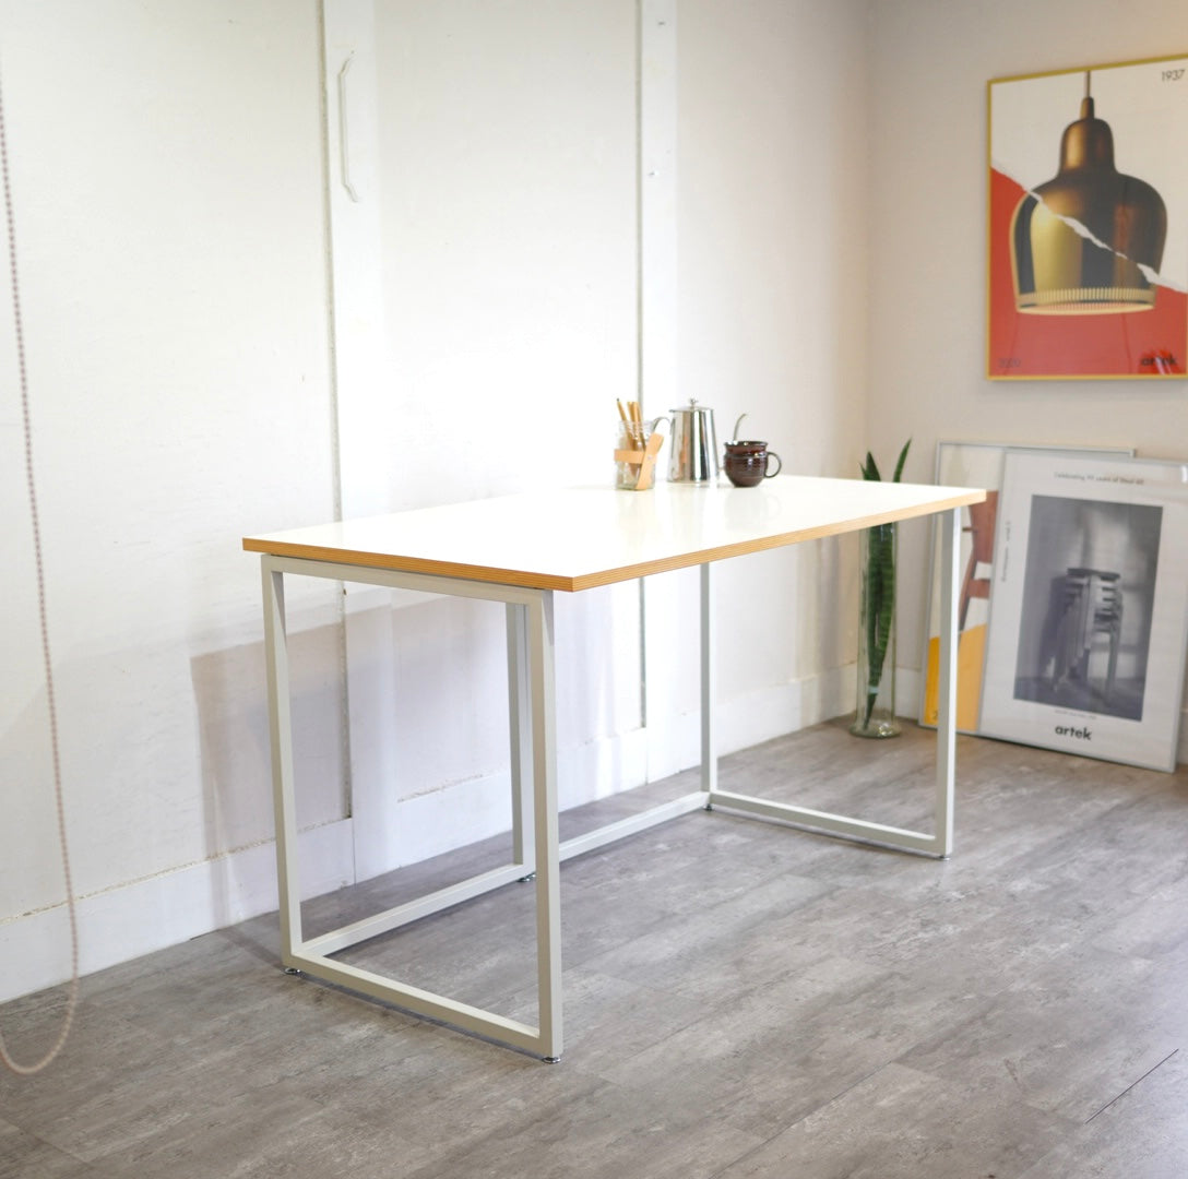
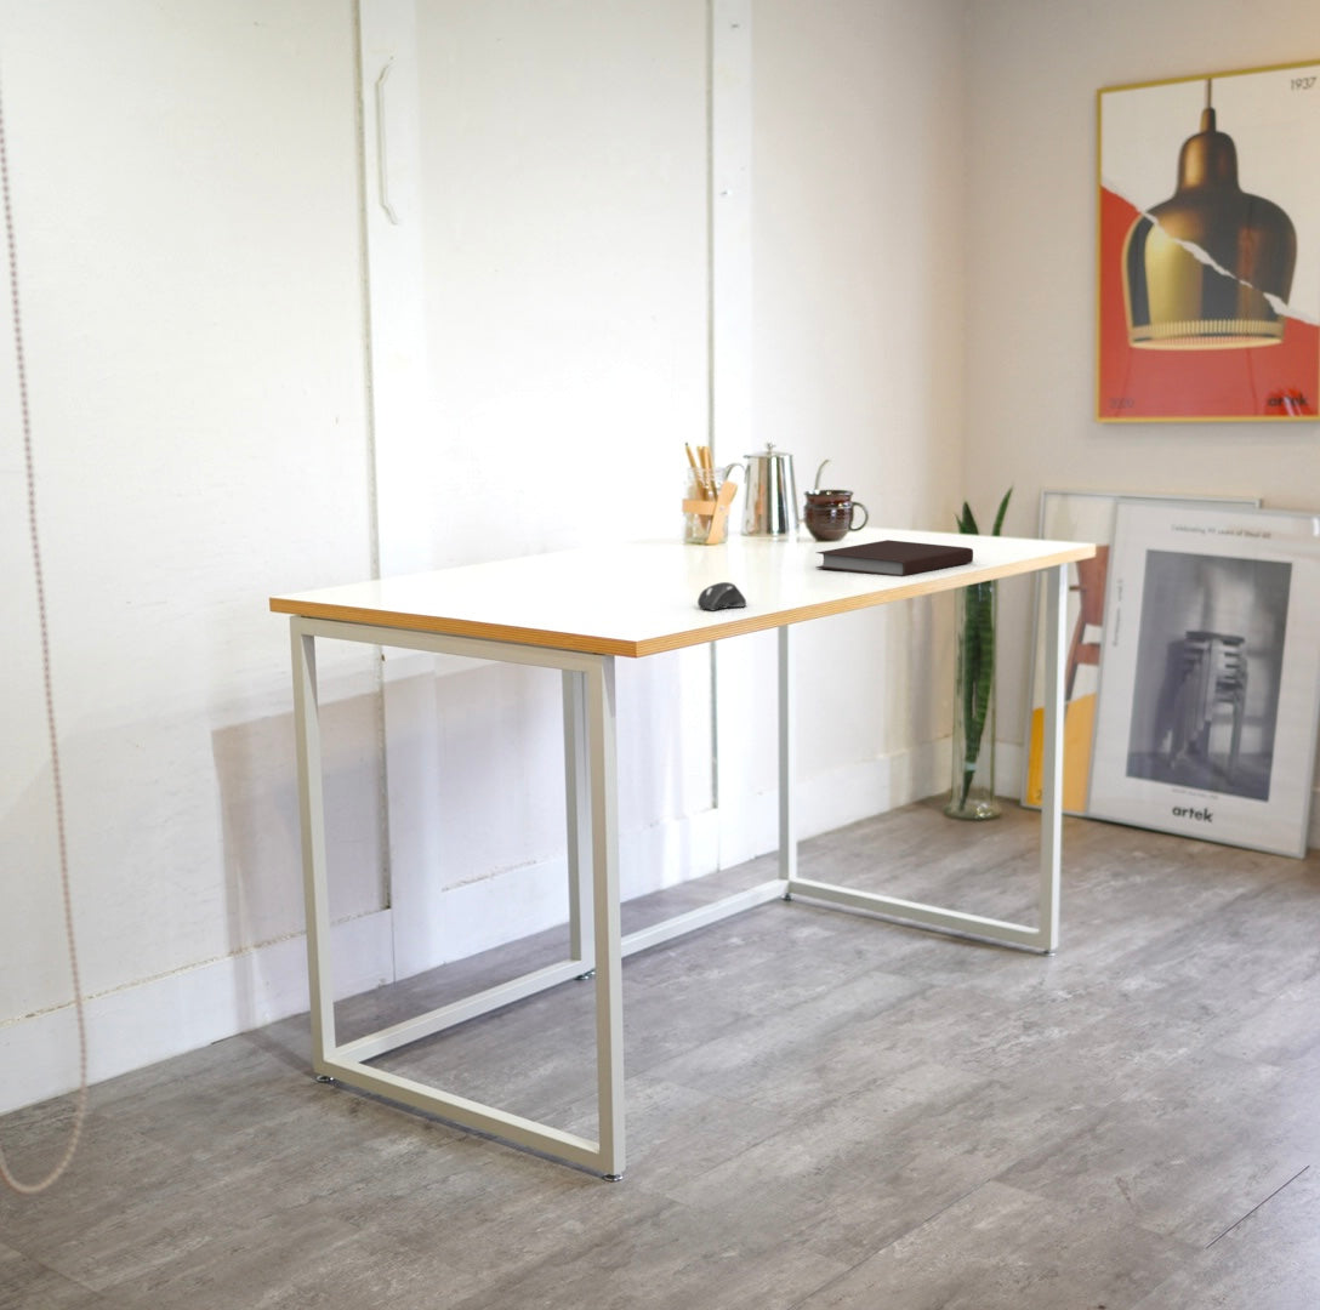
+ notebook [815,539,974,577]
+ computer mouse [696,581,747,613]
